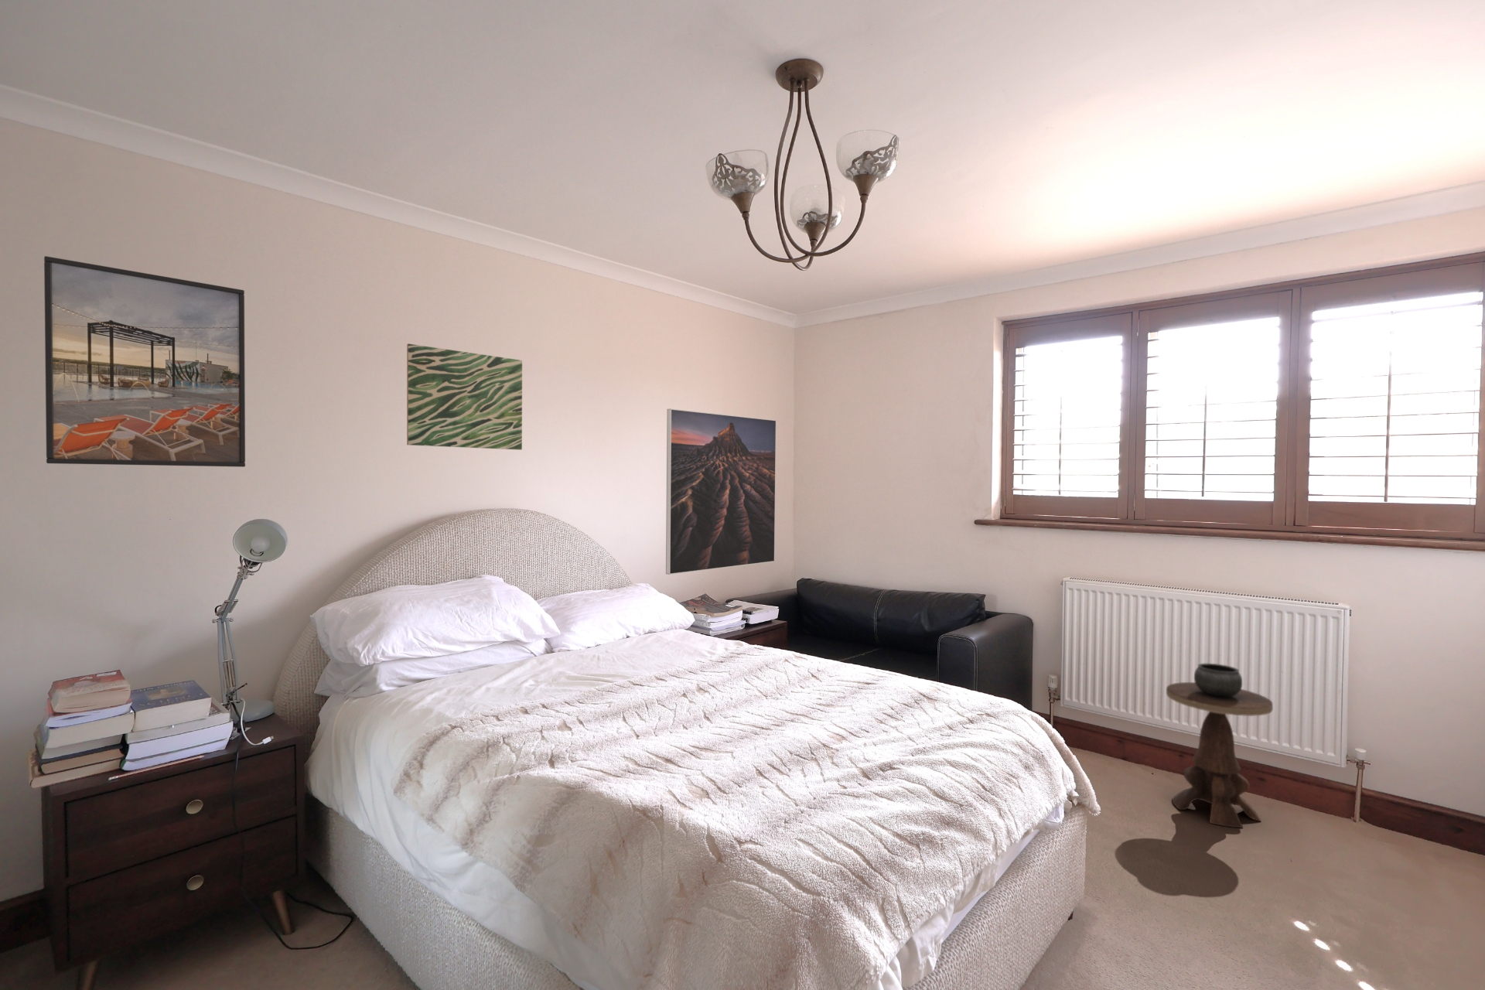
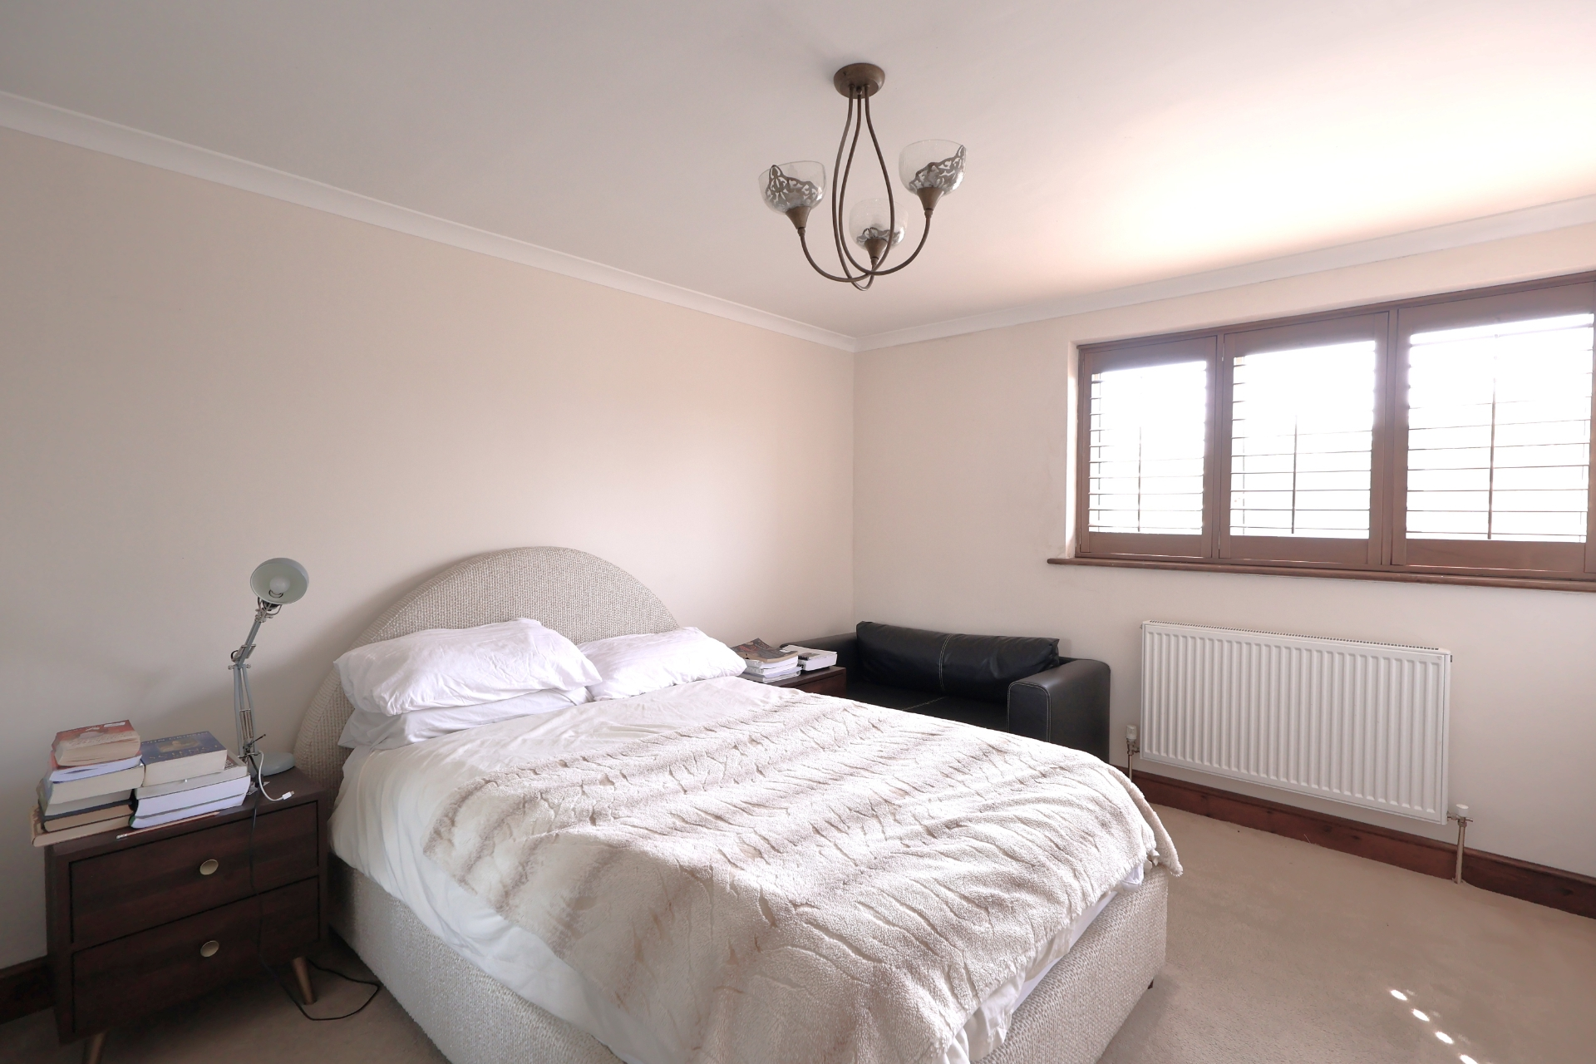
- side table [1166,663,1274,829]
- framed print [665,409,777,576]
- wall art [406,343,523,451]
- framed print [43,255,246,467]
